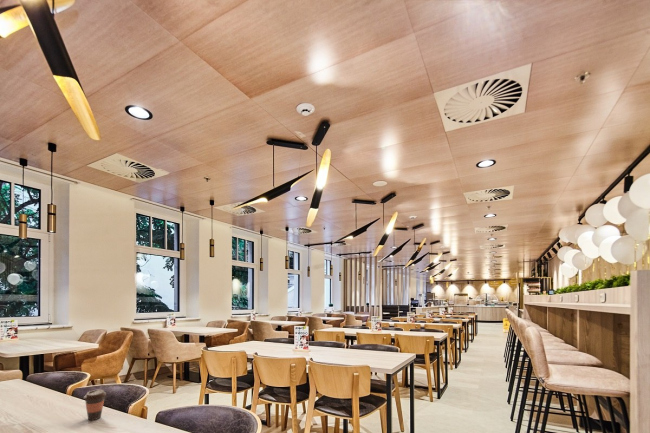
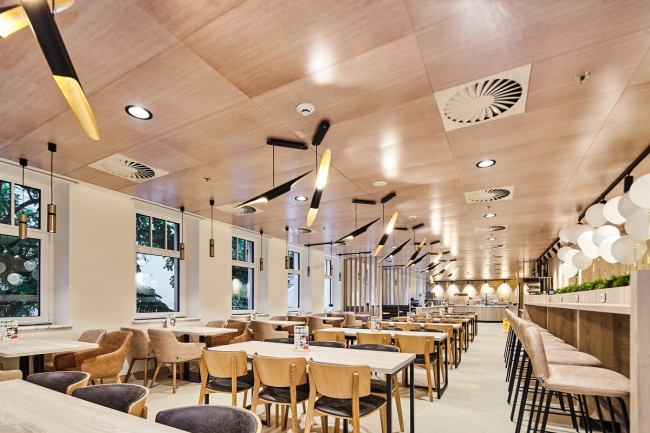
- coffee cup [83,388,107,421]
